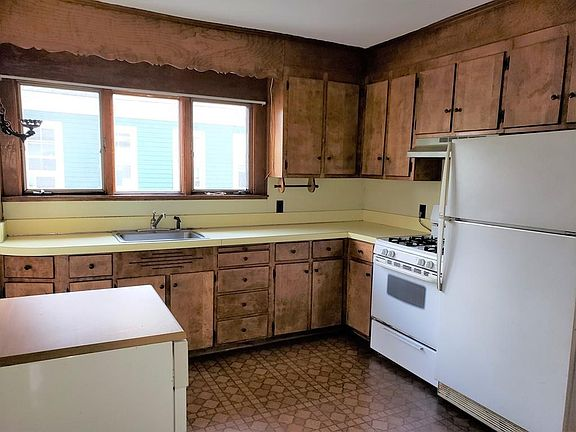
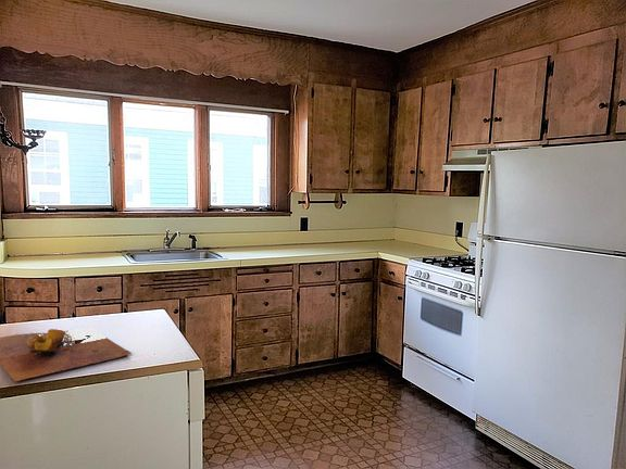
+ cutting board [0,327,133,382]
